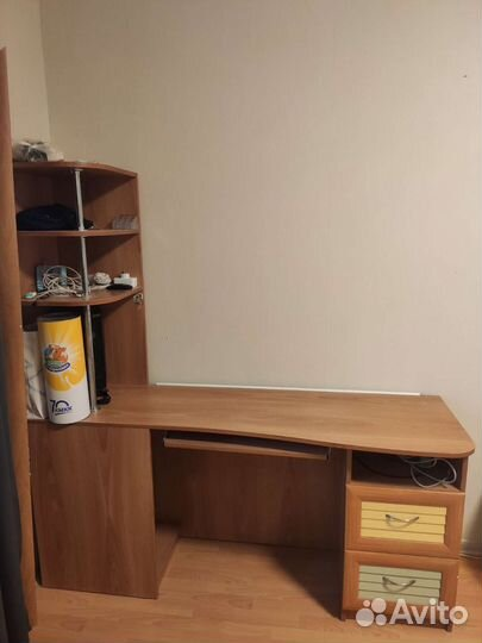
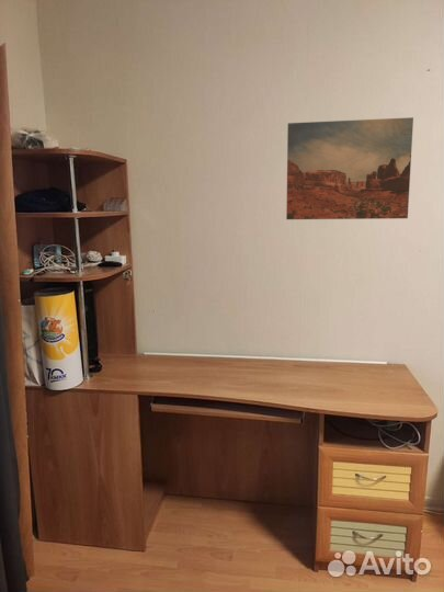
+ wall art [285,116,414,220]
